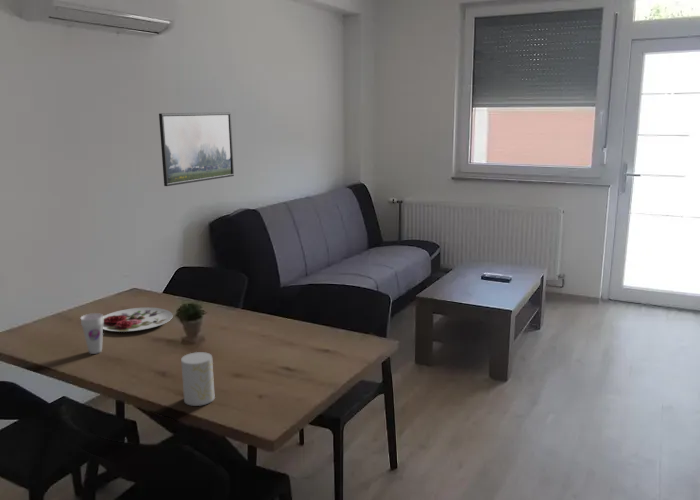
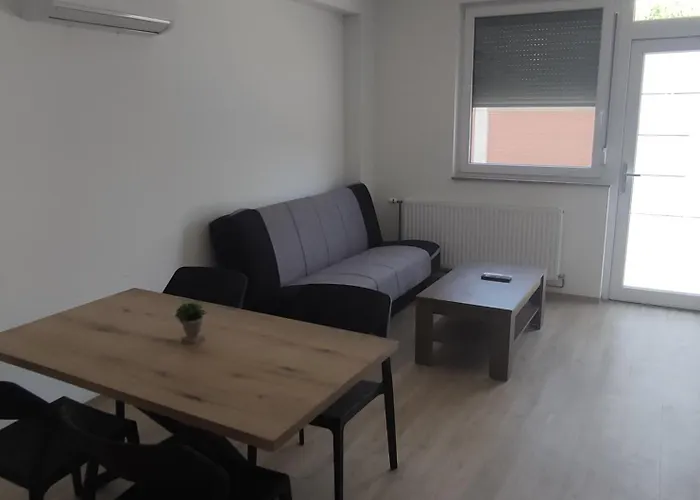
- plate [103,307,174,333]
- cup [79,312,104,355]
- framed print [158,111,235,187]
- cup [180,351,216,407]
